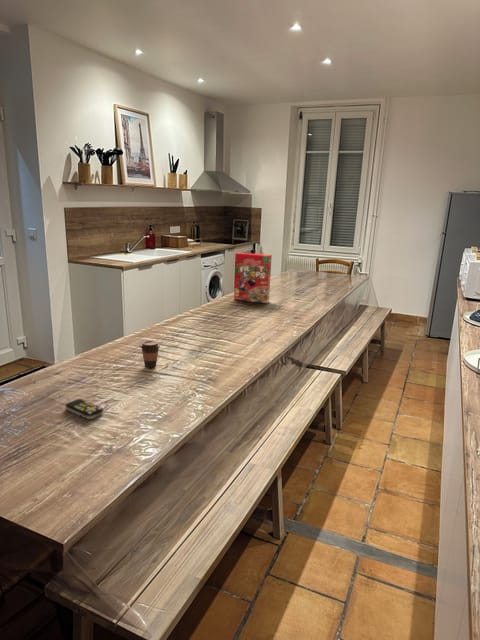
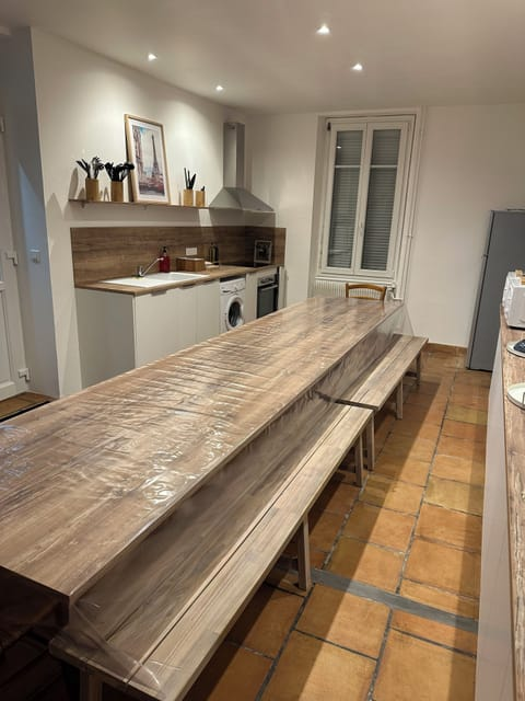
- cereal box [233,251,273,304]
- remote control [65,398,104,420]
- coffee cup [139,340,161,369]
